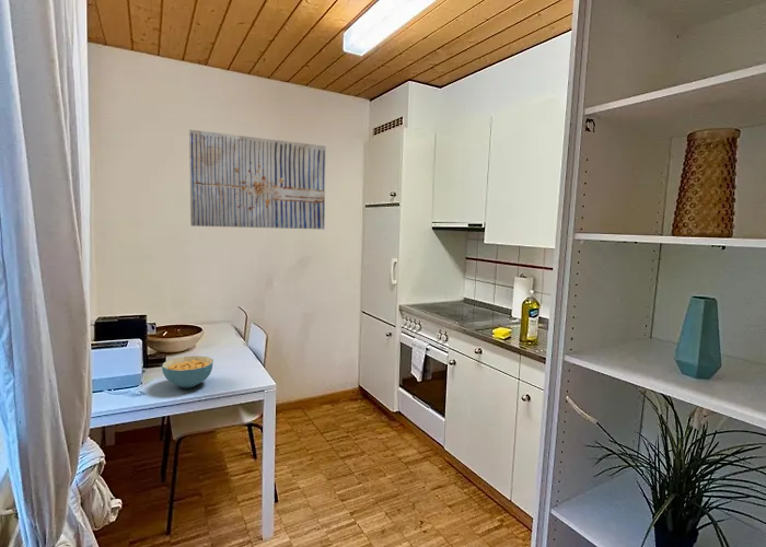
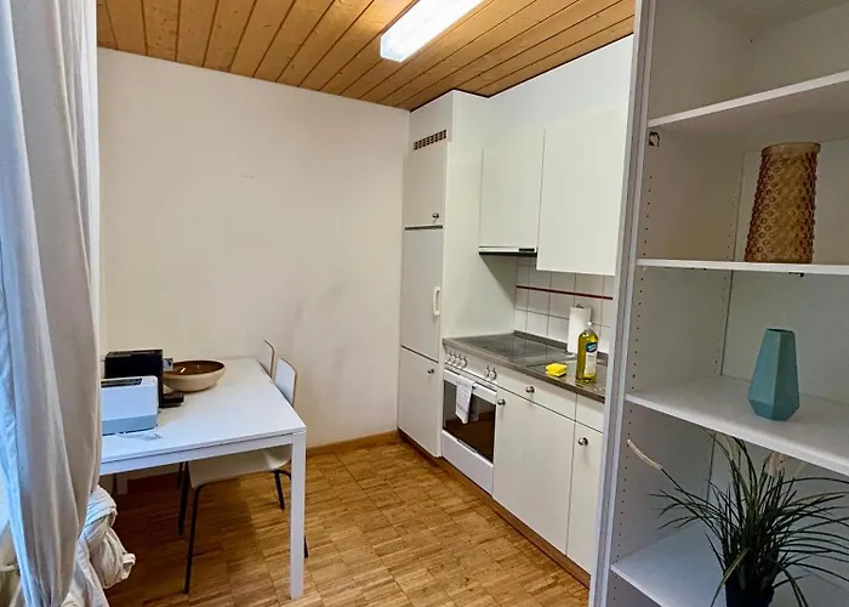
- wall art [188,129,327,231]
- cereal bowl [161,354,214,389]
